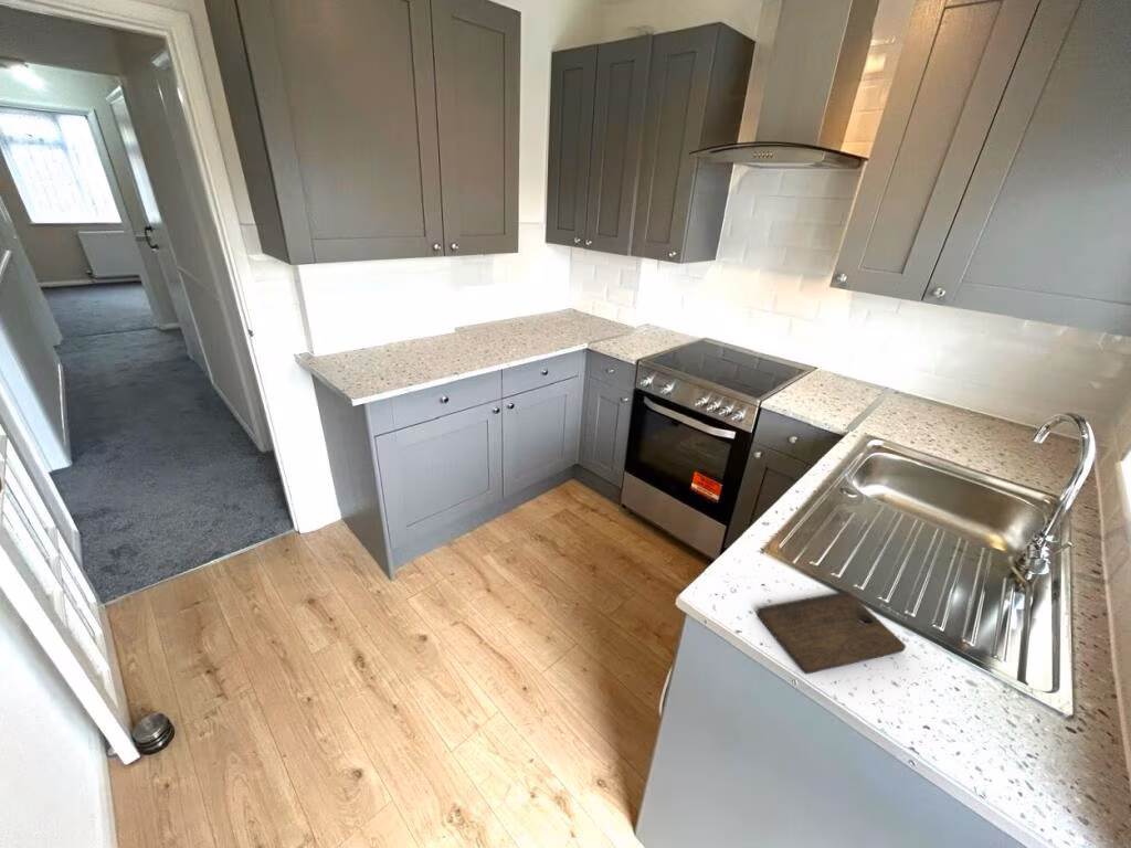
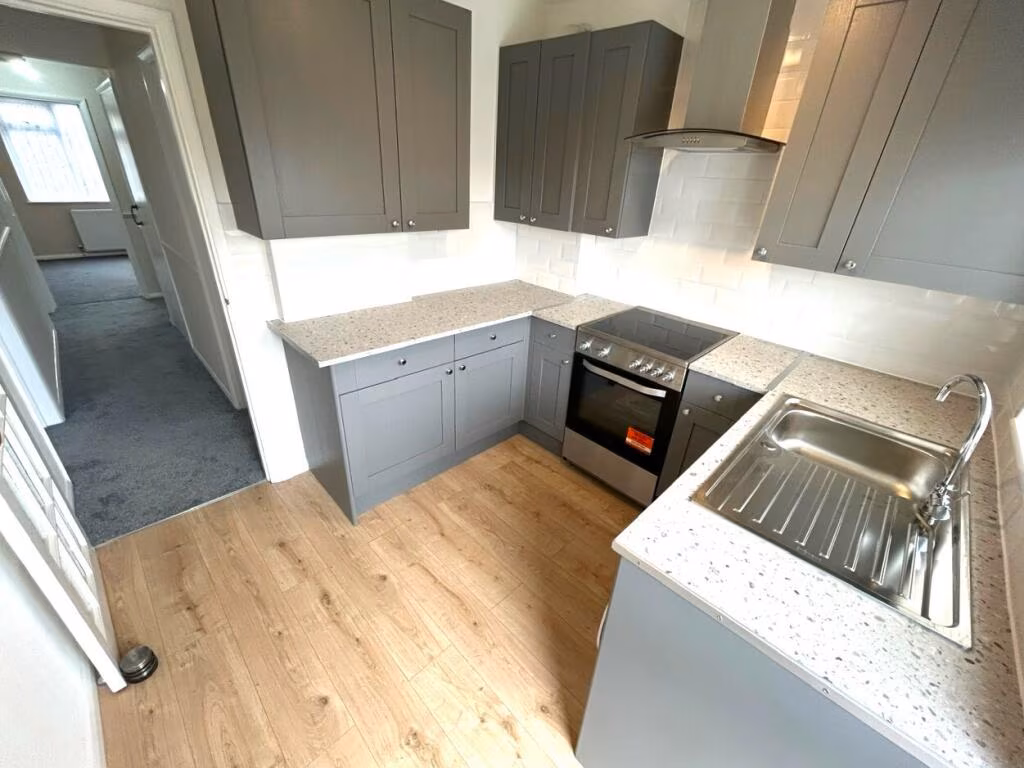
- cutting board [755,590,907,676]
